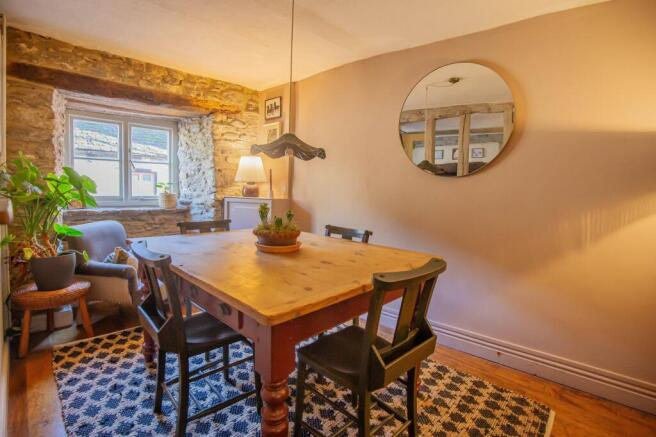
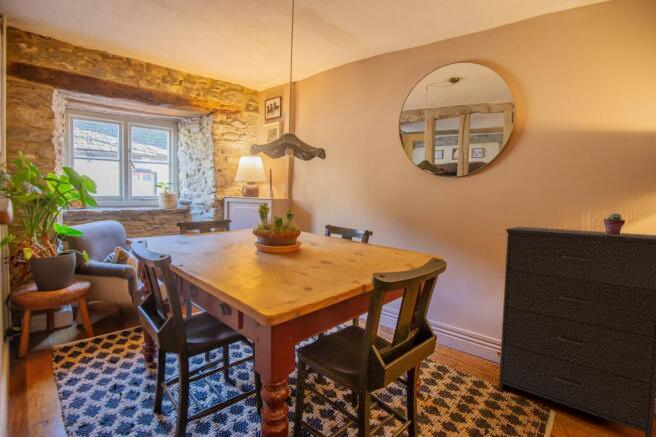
+ potted succulent [603,212,626,235]
+ dresser [498,226,656,437]
